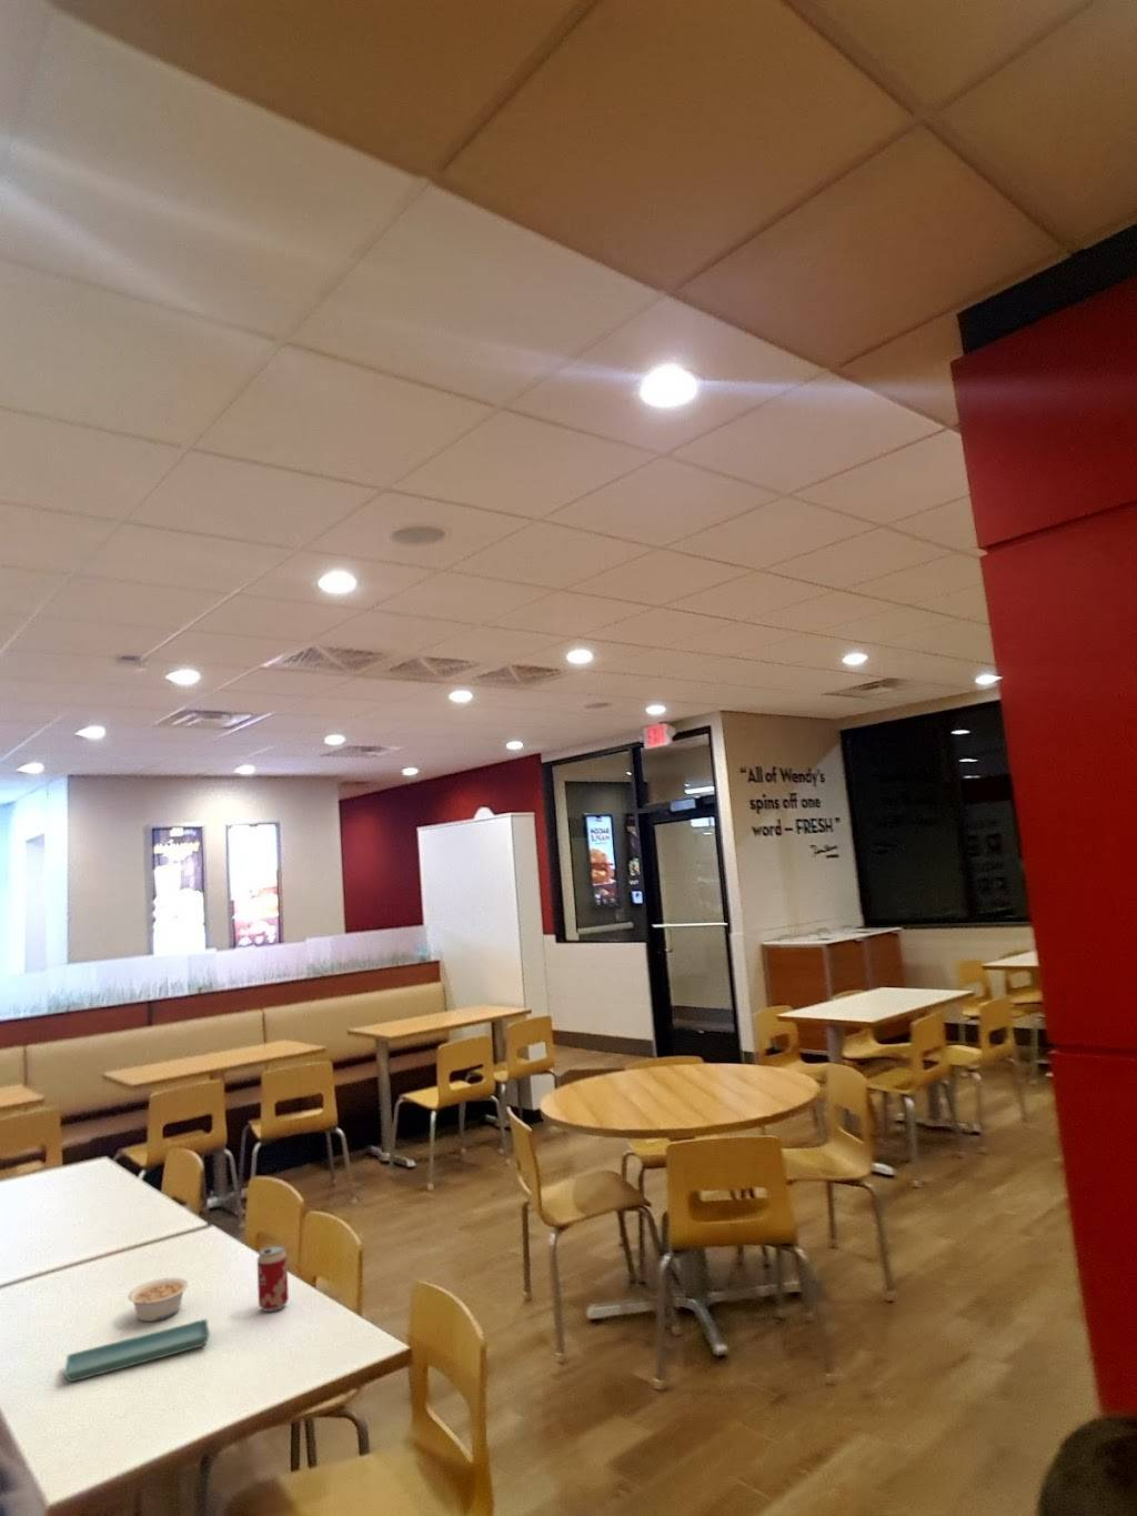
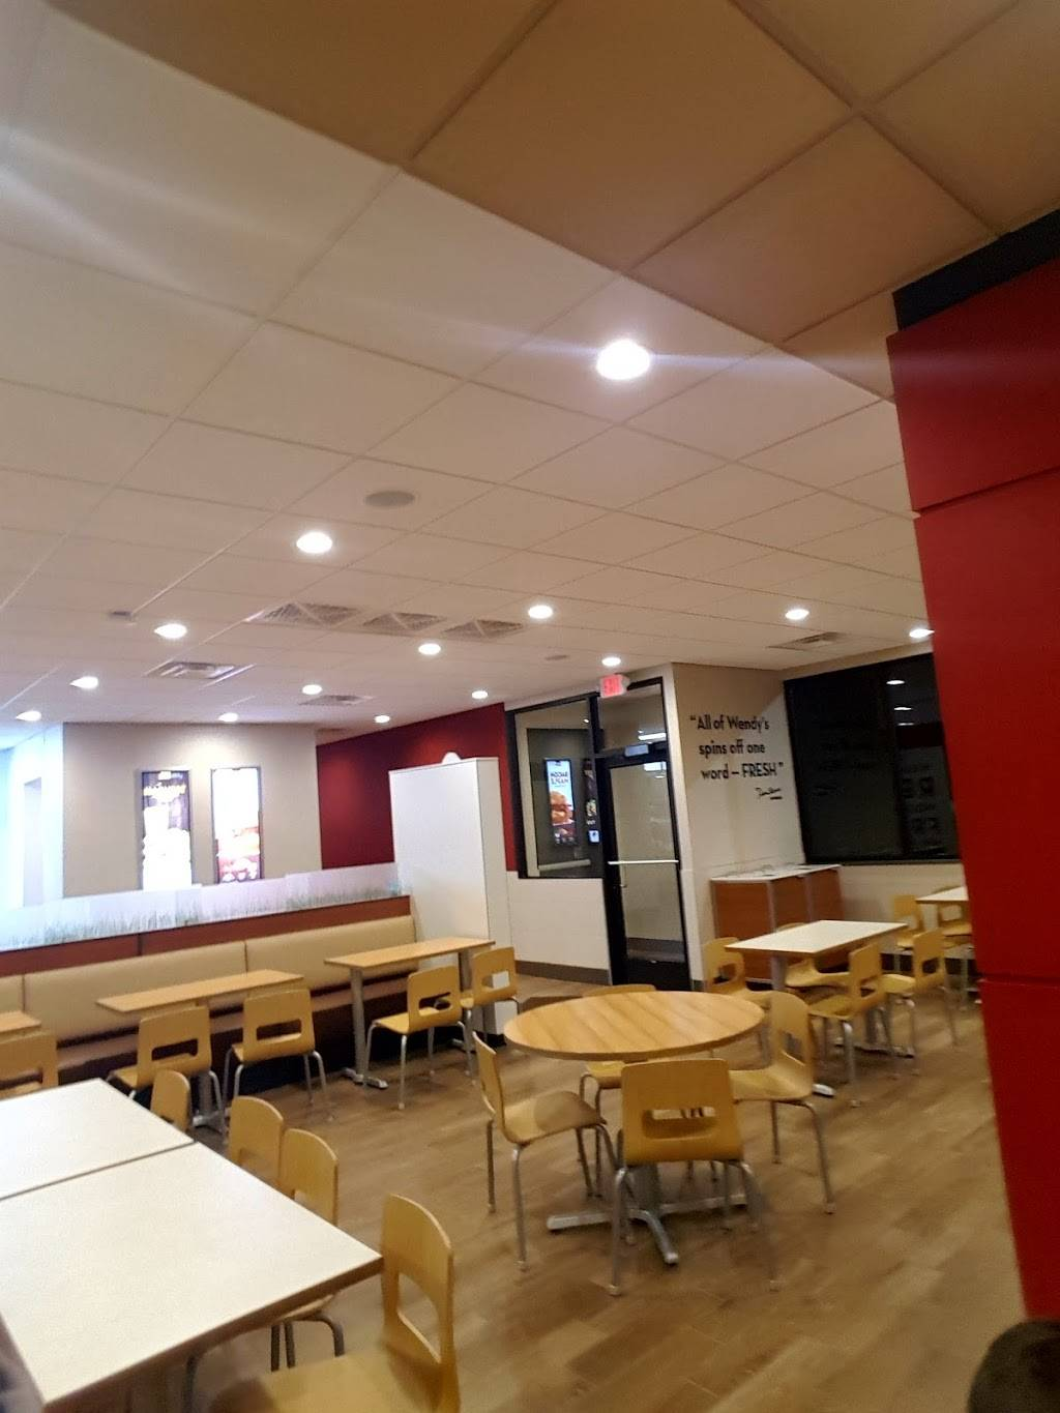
- legume [128,1276,189,1322]
- saucer [63,1319,211,1382]
- beverage can [257,1244,290,1313]
